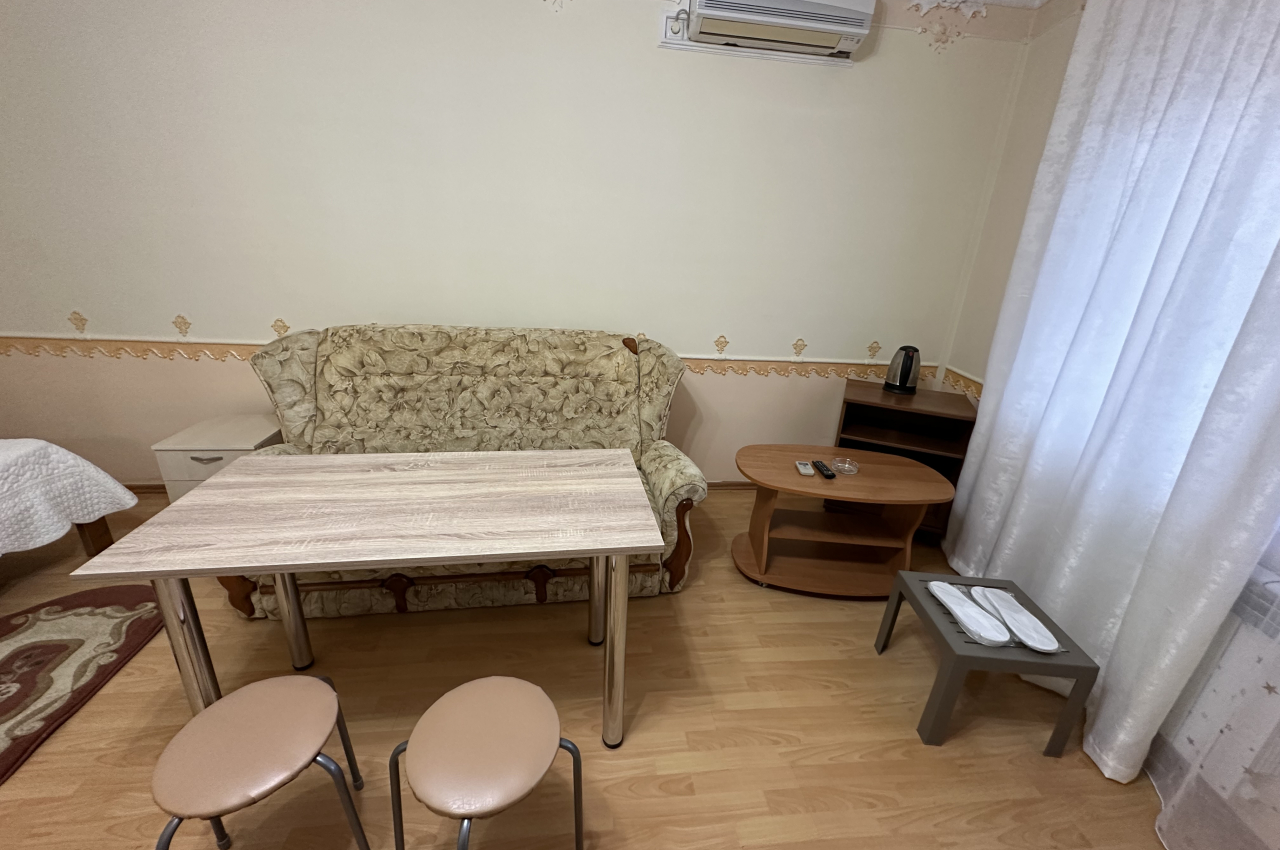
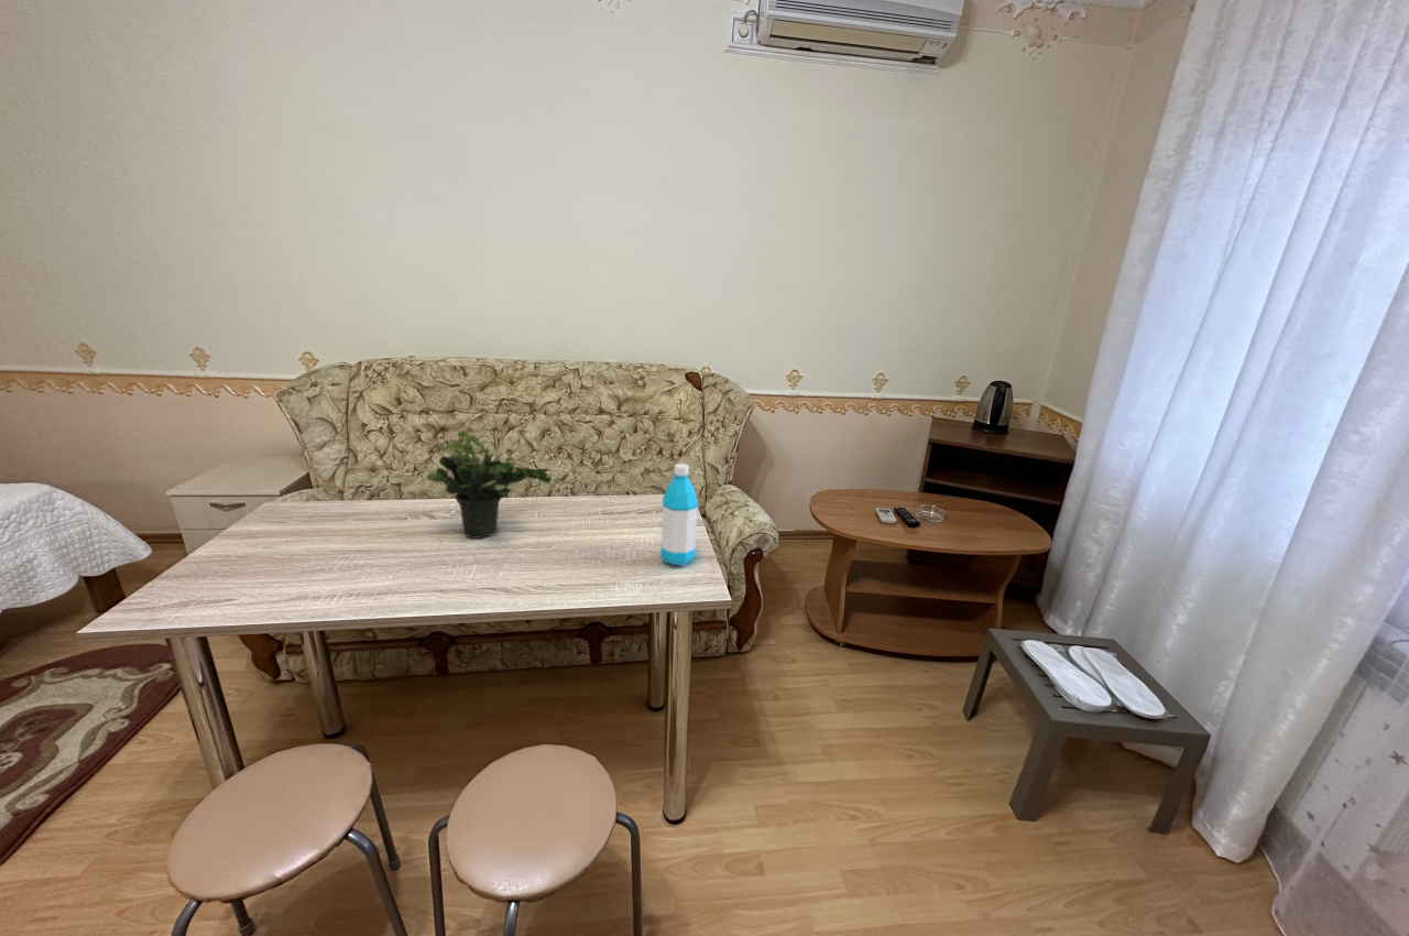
+ potted plant [426,429,553,540]
+ water bottle [659,462,699,567]
